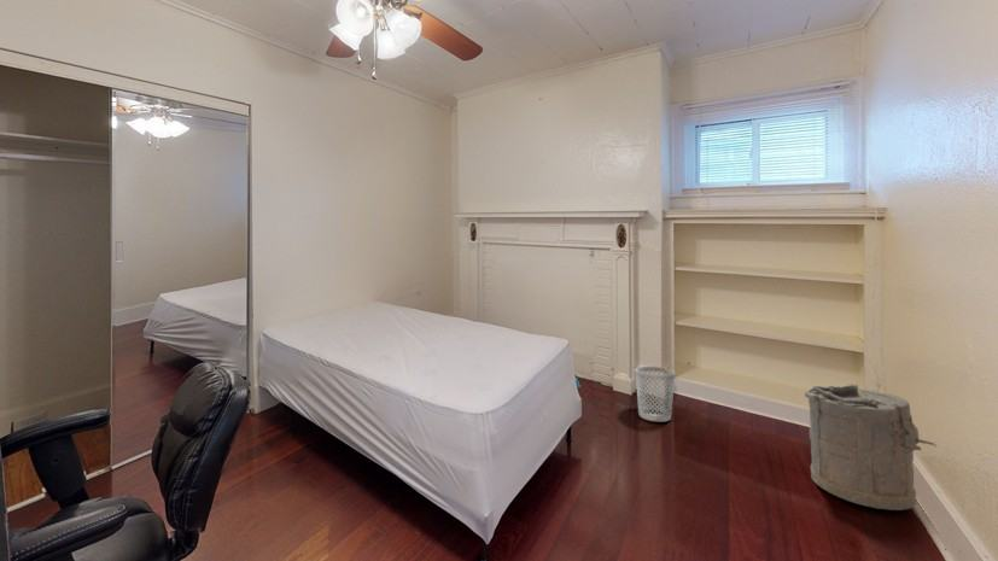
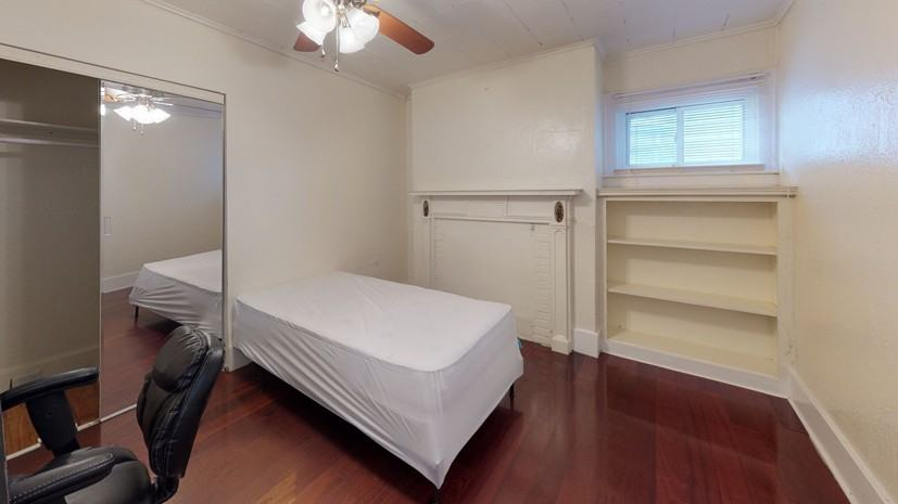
- wastebasket [634,366,676,423]
- laundry hamper [804,382,936,512]
